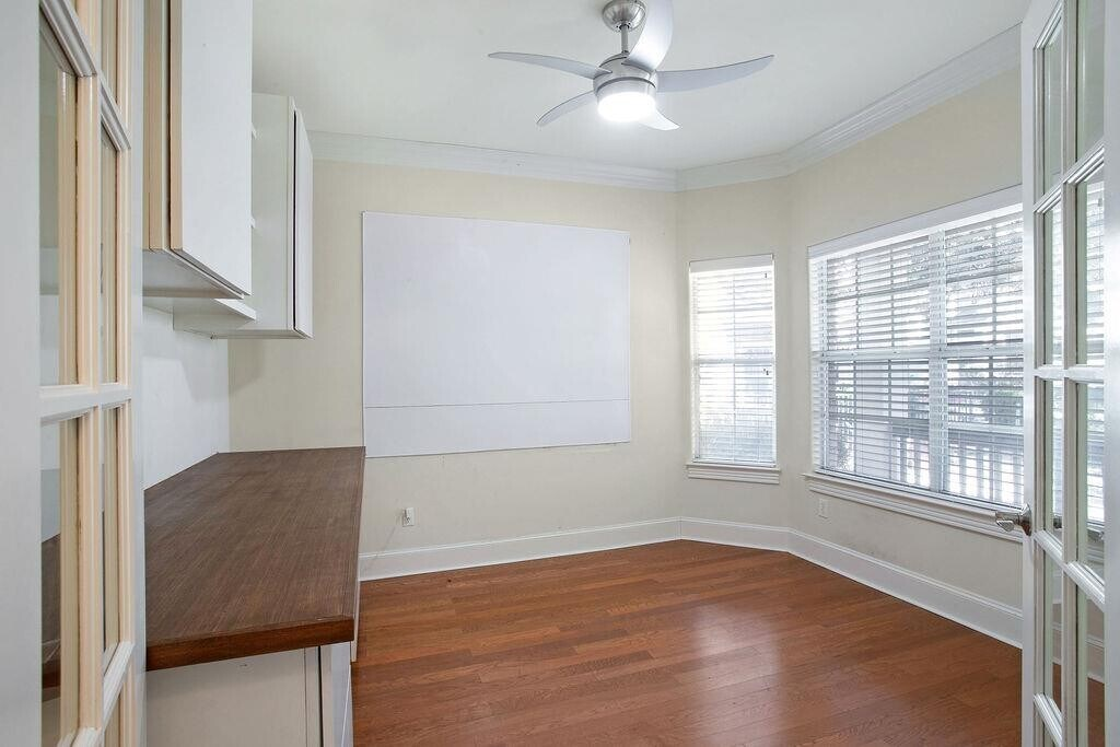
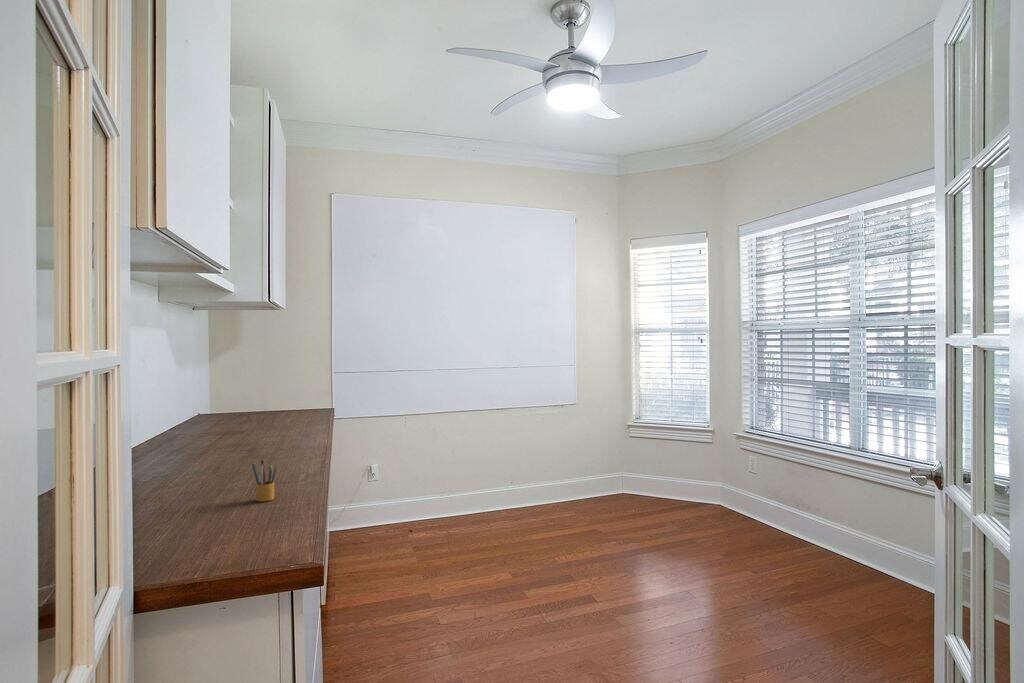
+ pencil box [251,458,278,502]
